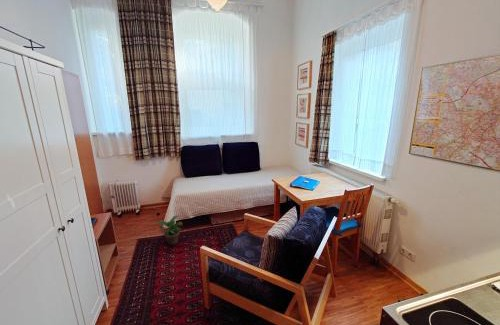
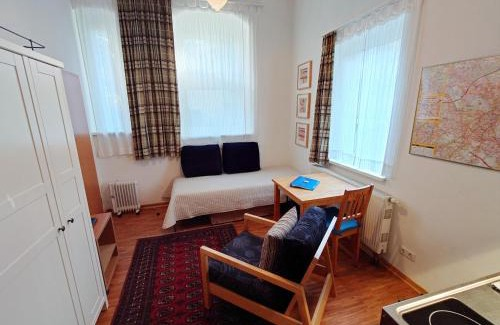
- potted plant [154,215,184,246]
